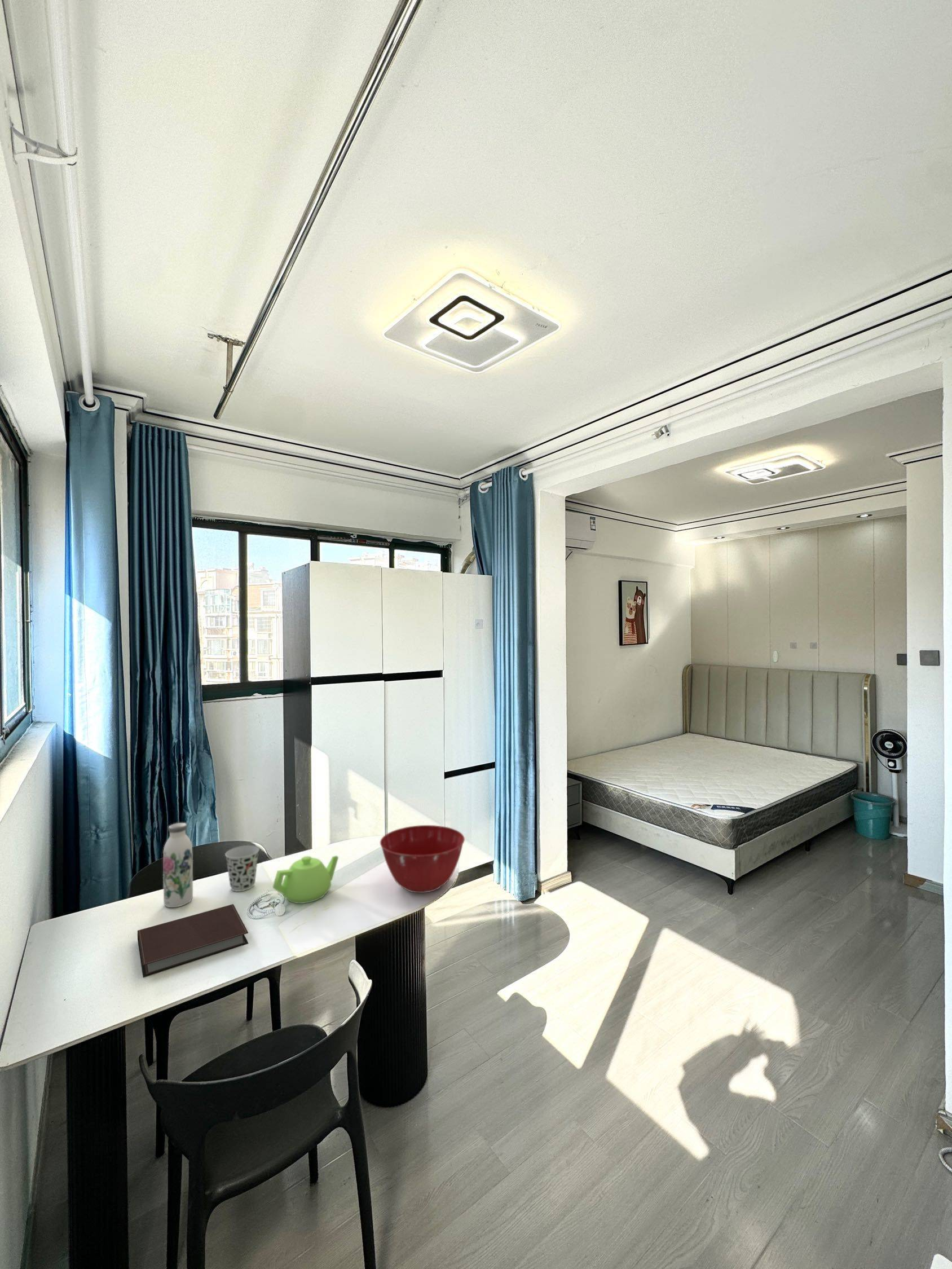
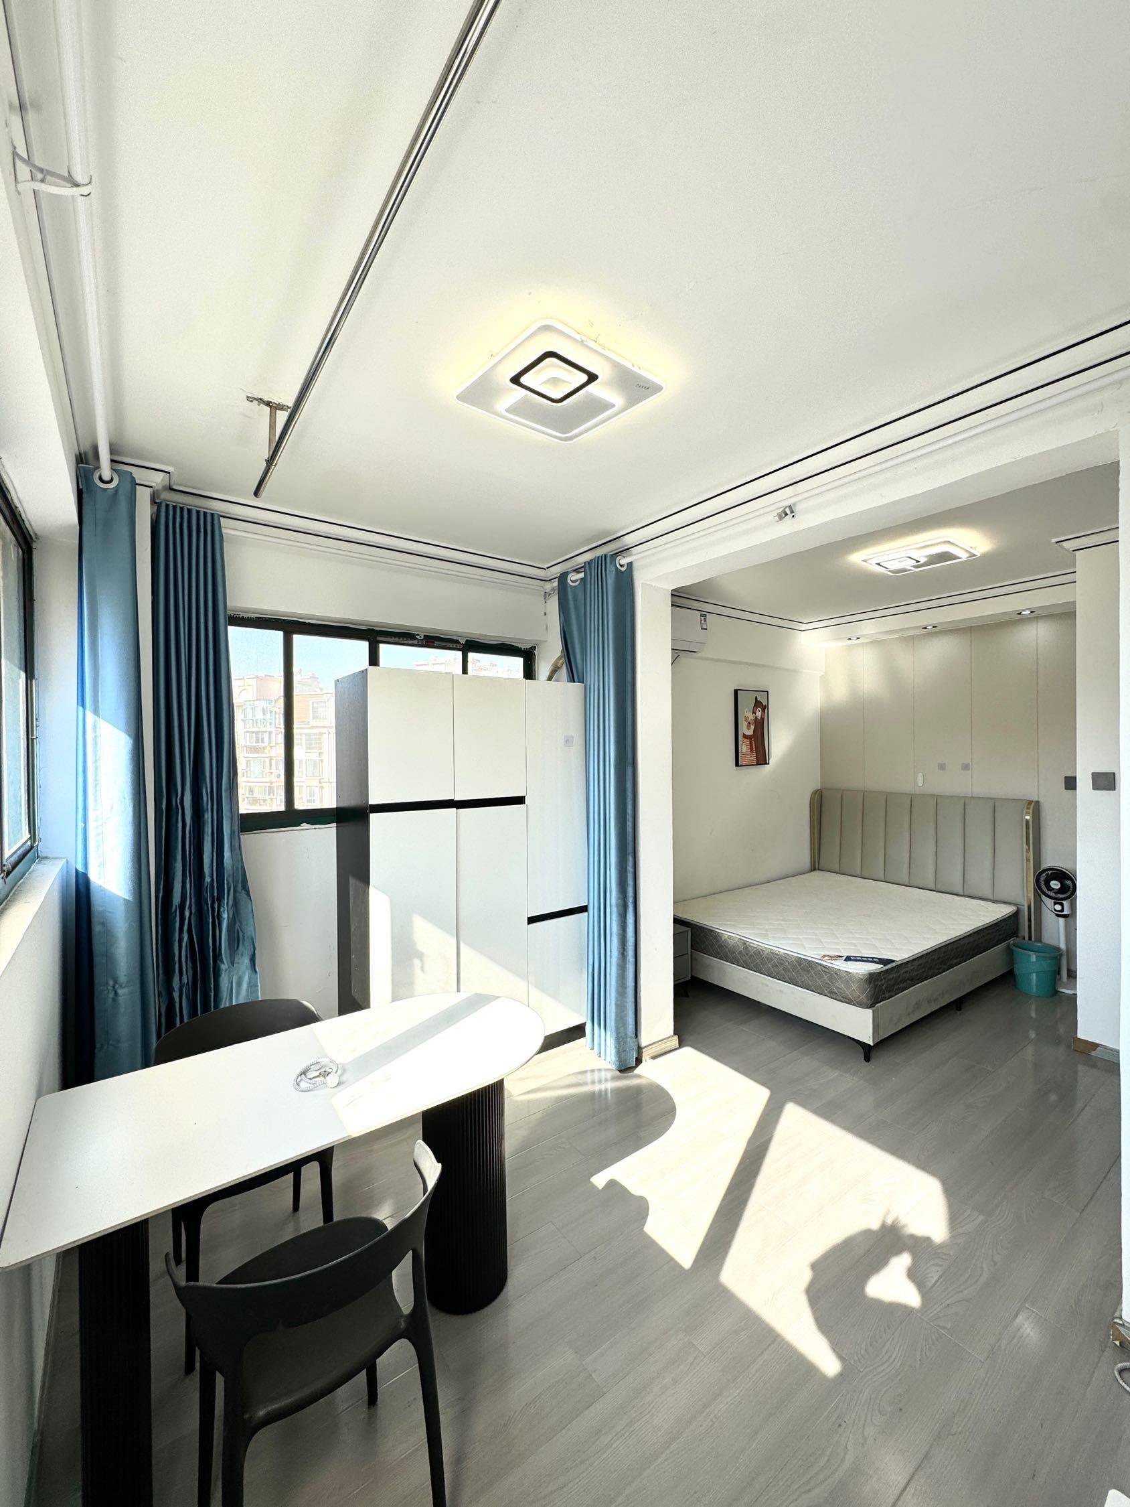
- notebook [137,904,249,977]
- teapot [272,855,339,904]
- water bottle [162,822,193,908]
- cup [224,845,260,892]
- mixing bowl [380,825,465,893]
